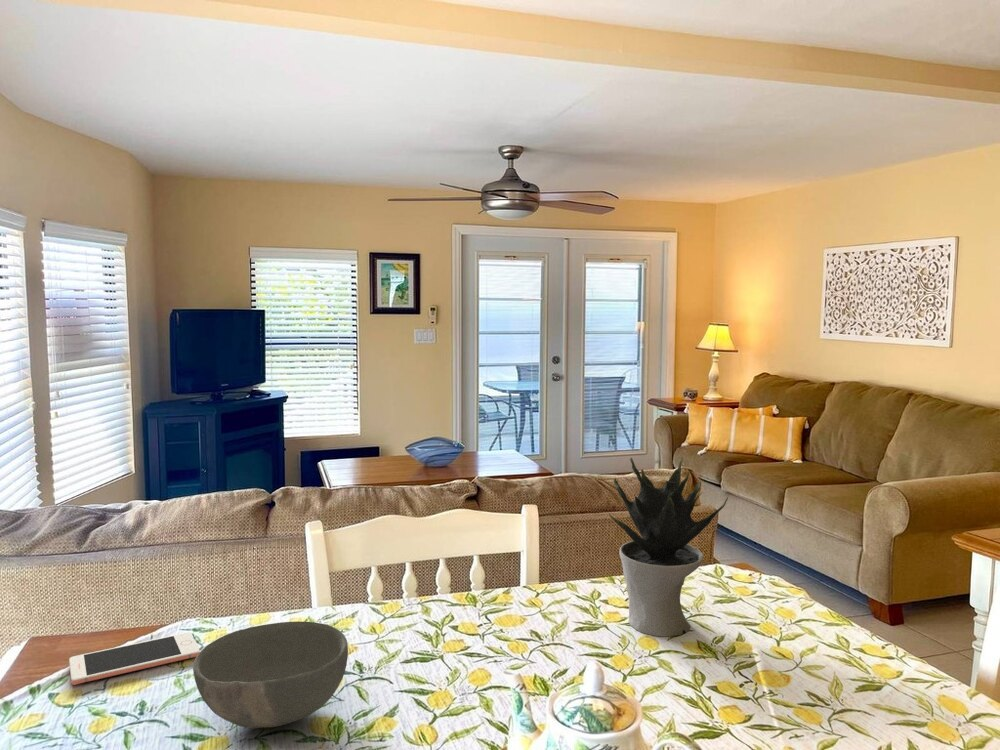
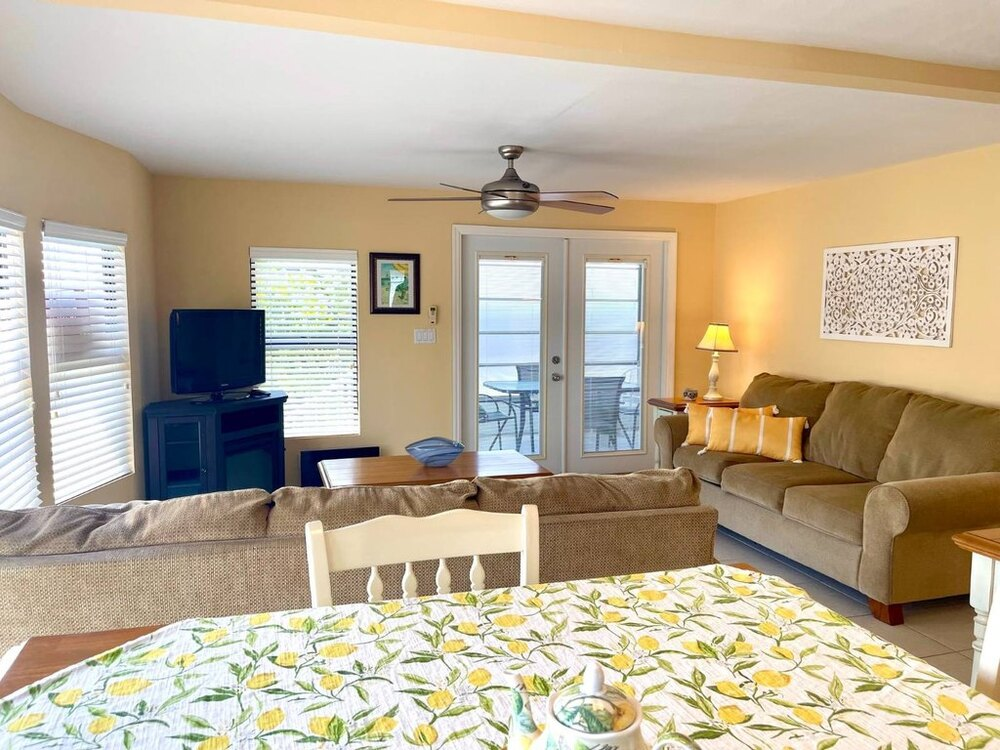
- potted plant [608,454,729,638]
- bowl [192,621,349,729]
- cell phone [68,631,200,686]
